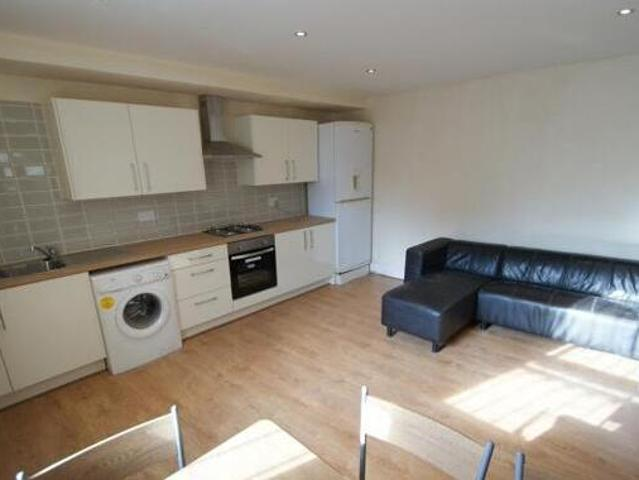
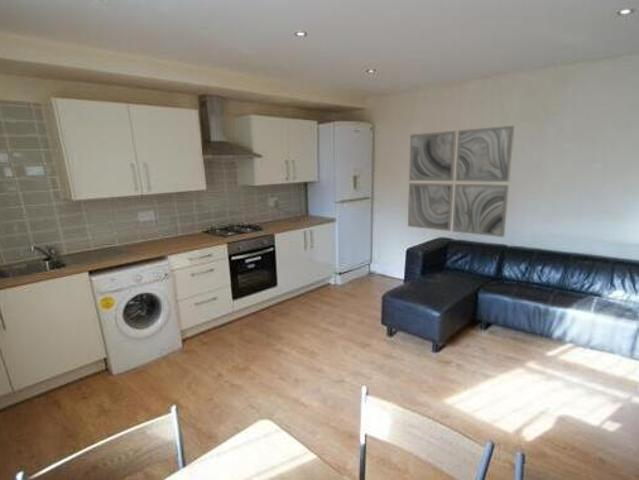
+ wall art [407,125,515,238]
